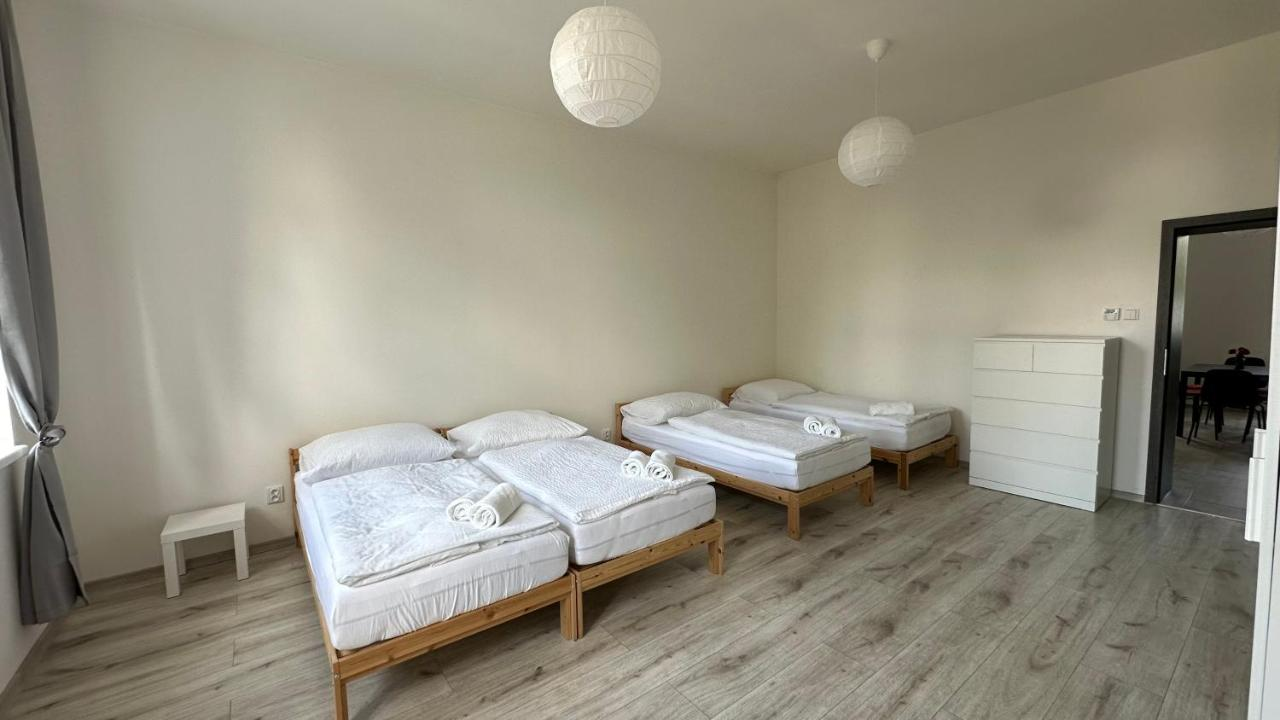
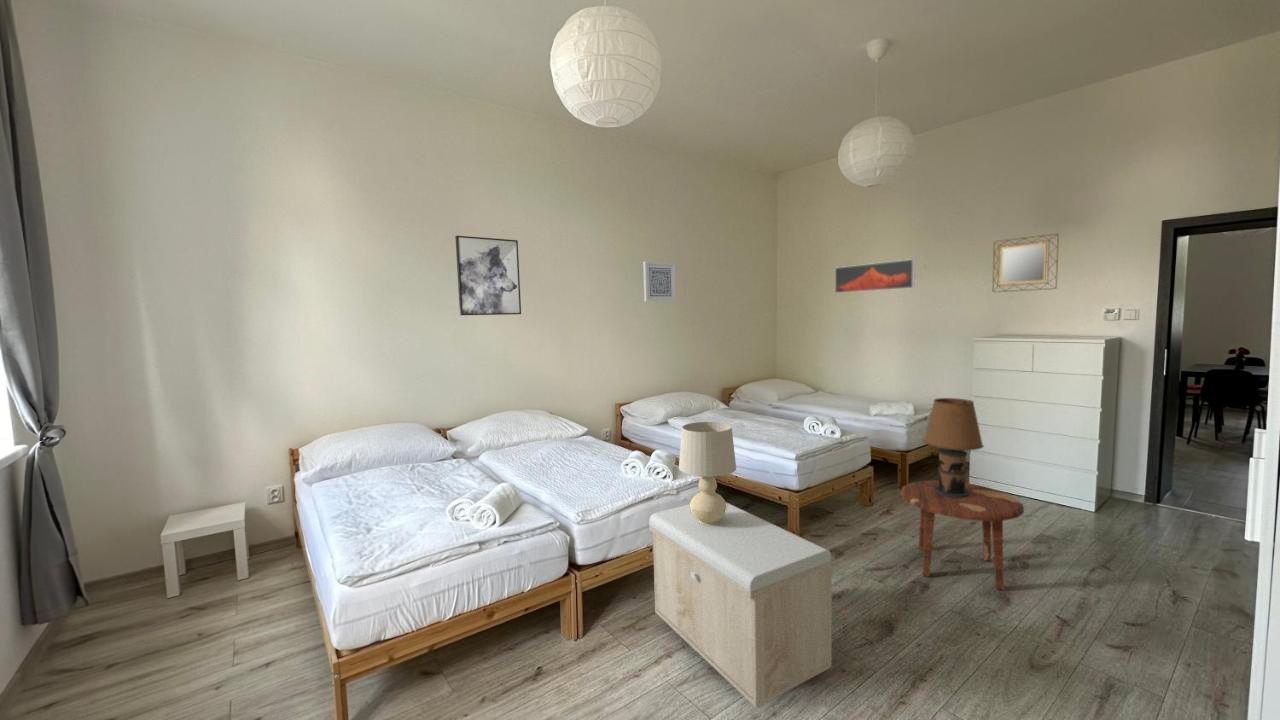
+ home mirror [991,232,1060,293]
+ wall art [454,235,522,316]
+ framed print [834,258,916,294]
+ storage bench [648,501,833,709]
+ table lamp [678,421,737,525]
+ side table [899,479,1025,590]
+ wall art [642,260,677,302]
+ table lamp [921,397,984,498]
